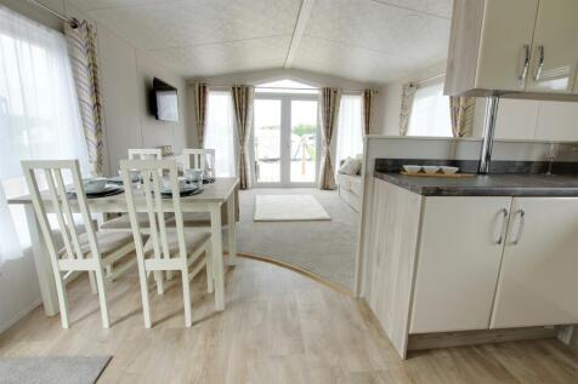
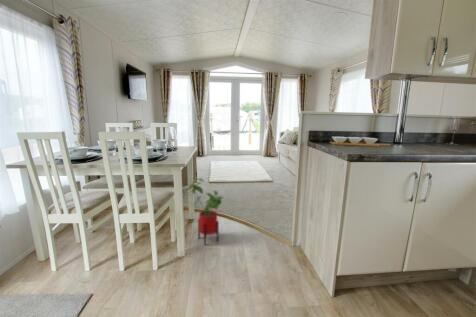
+ house plant [183,178,224,246]
